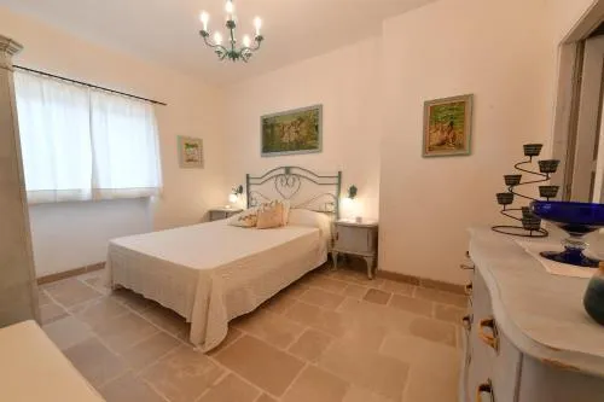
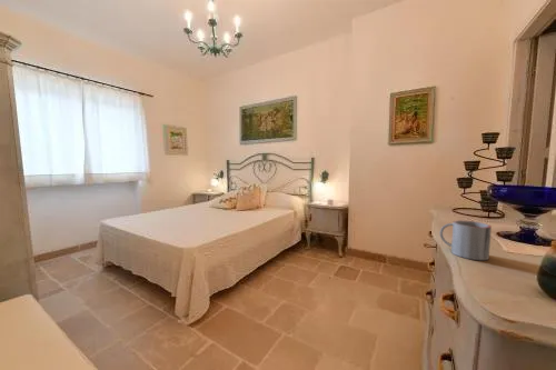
+ mug [439,219,493,261]
